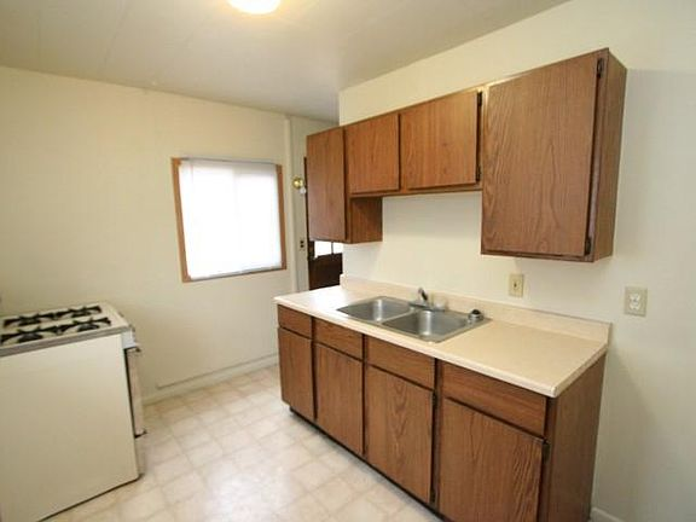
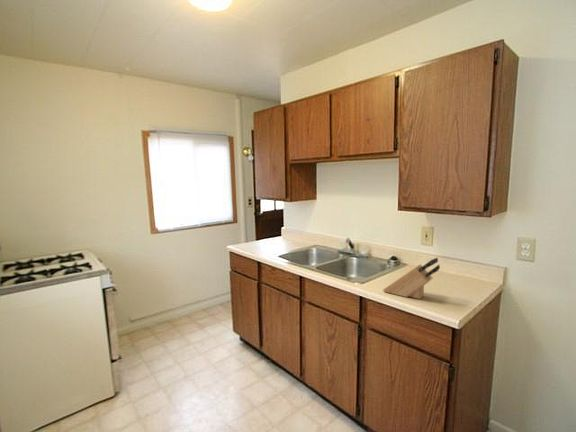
+ knife block [382,257,441,300]
